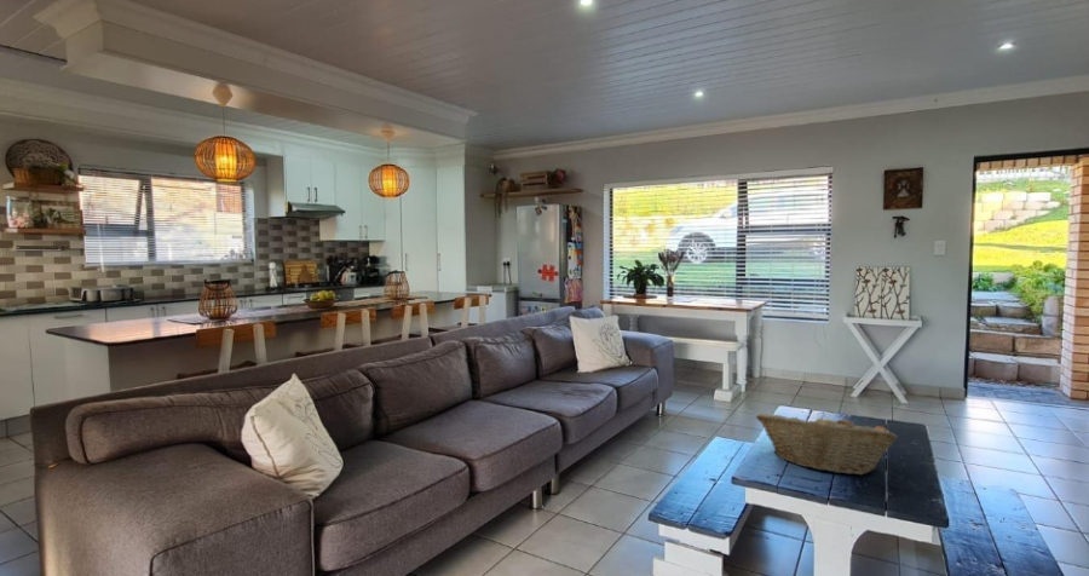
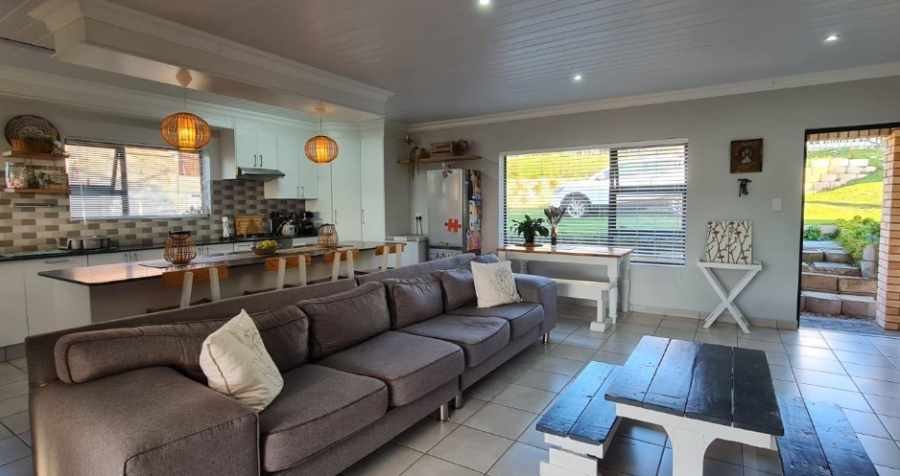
- fruit basket [755,411,899,476]
